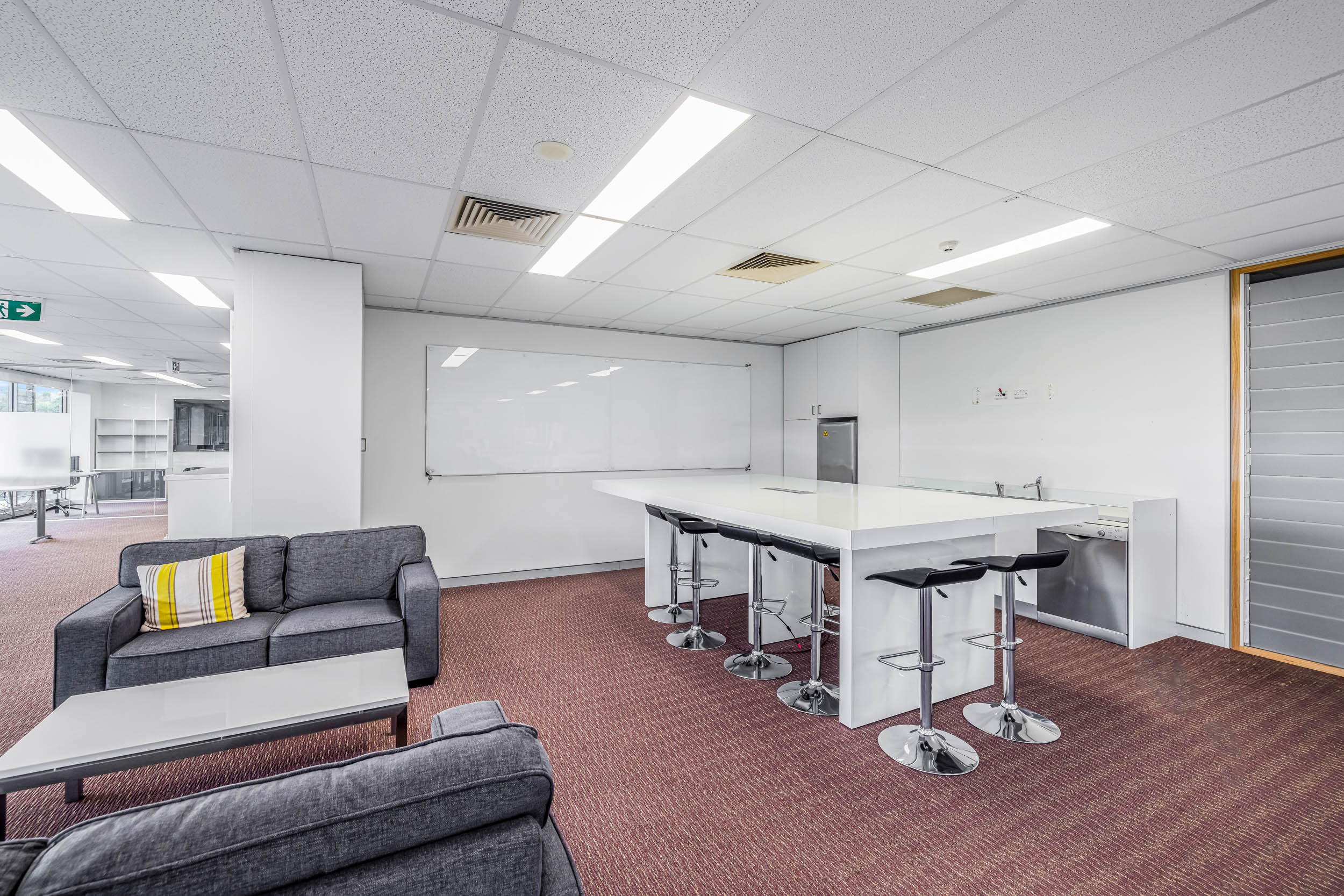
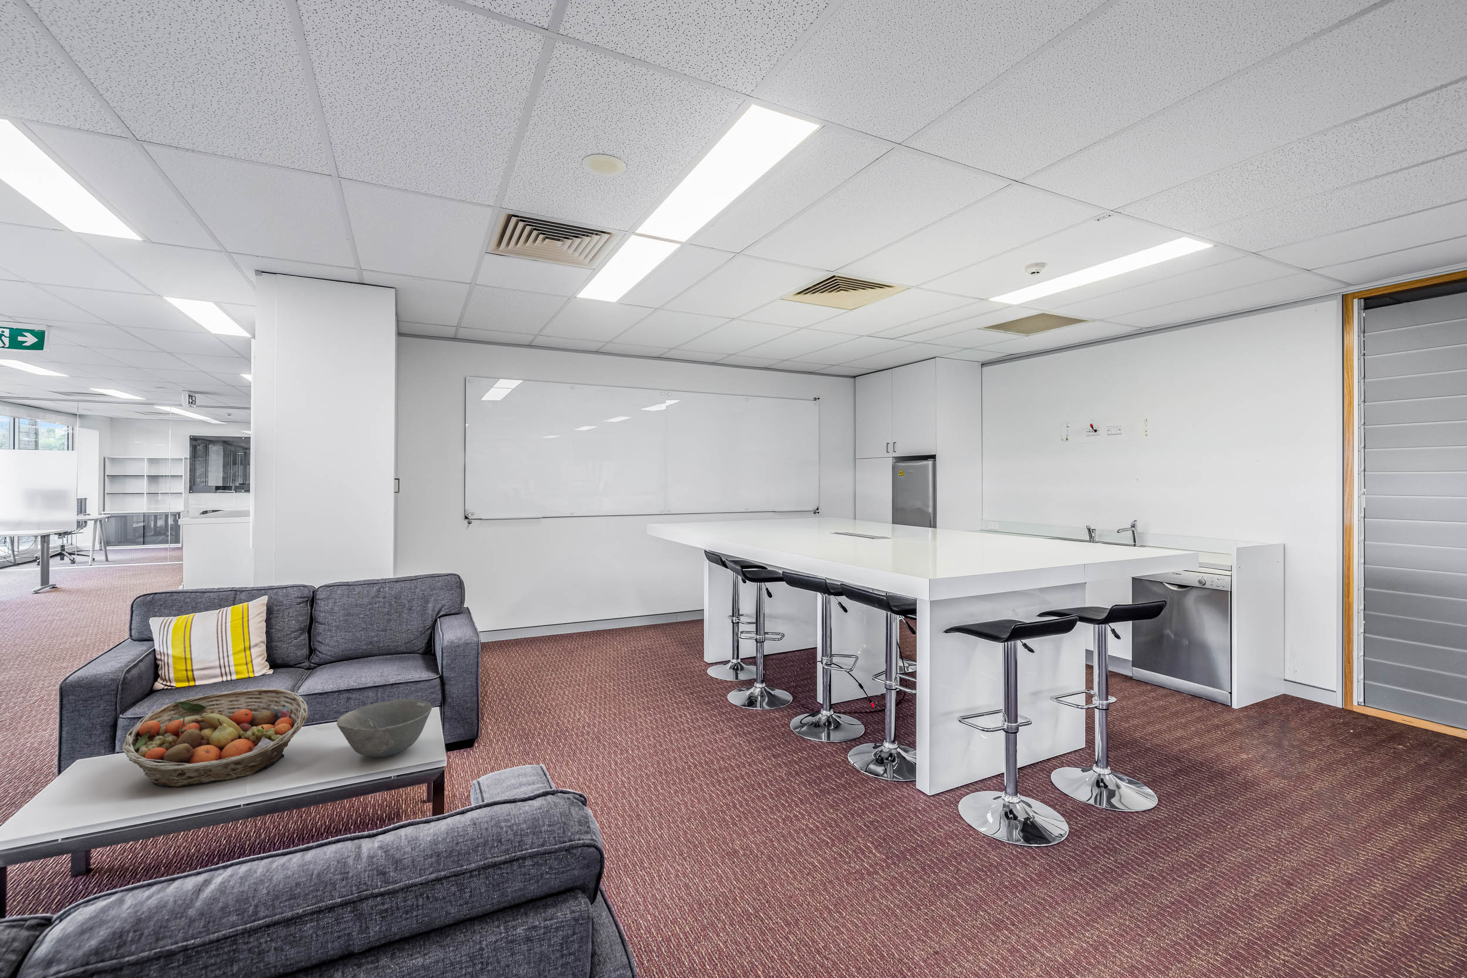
+ bowl [336,699,432,758]
+ fruit basket [121,688,309,788]
